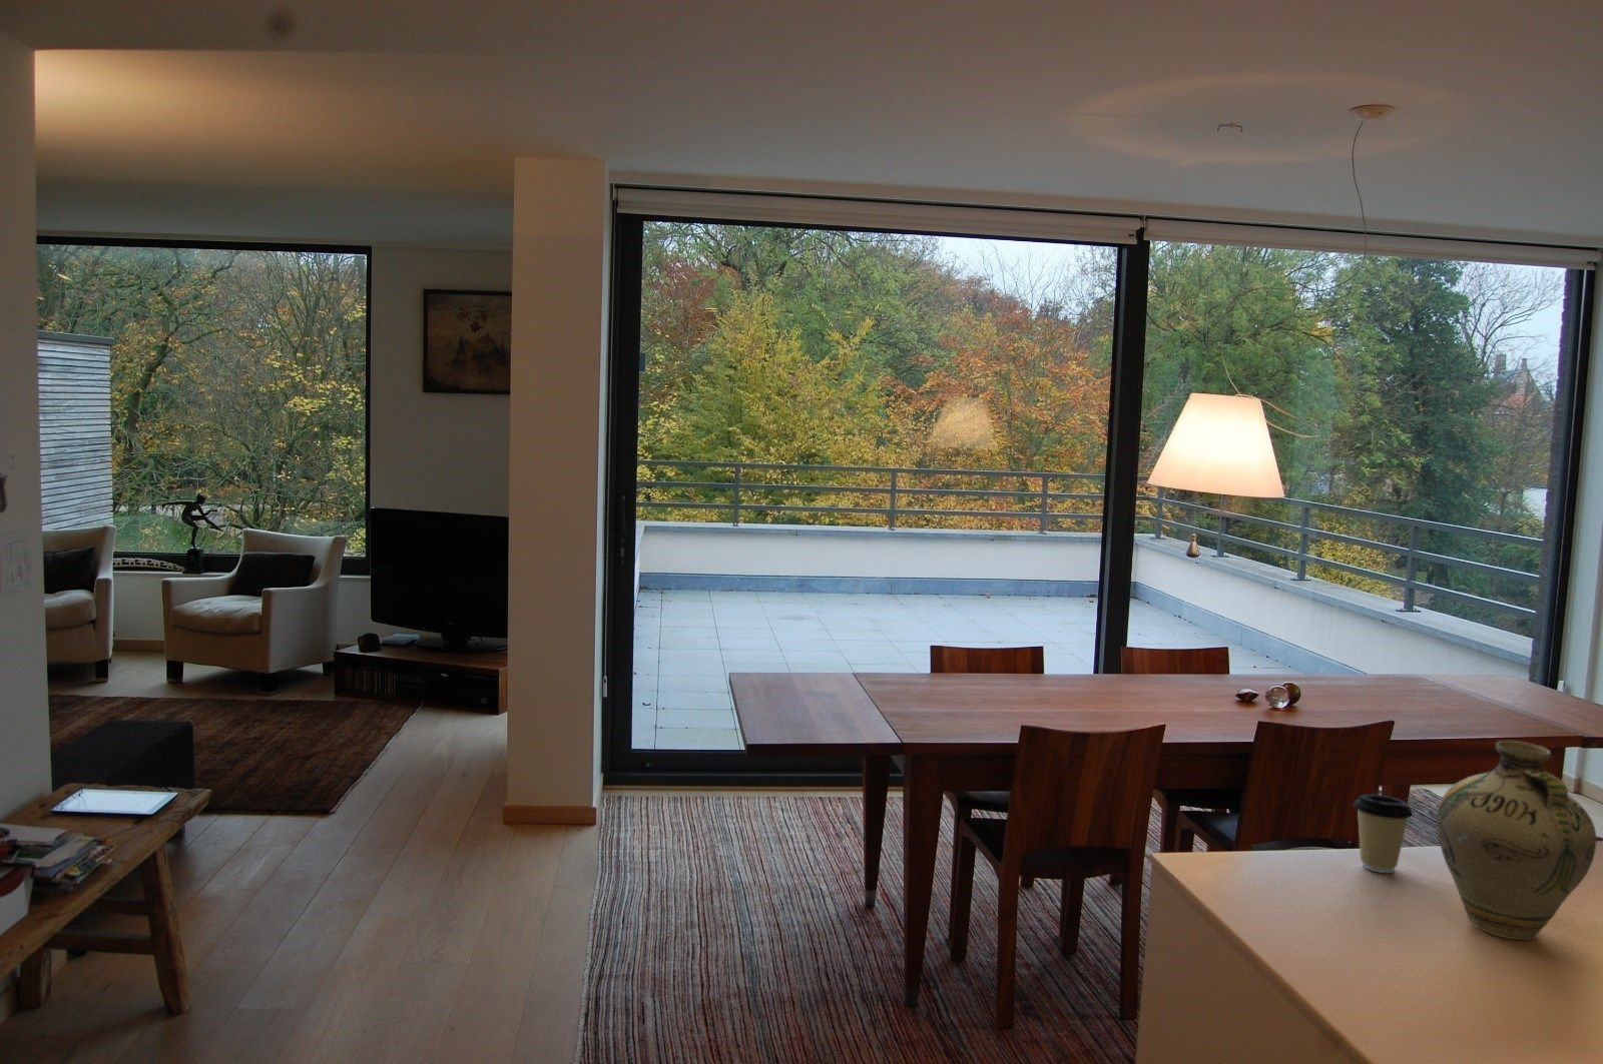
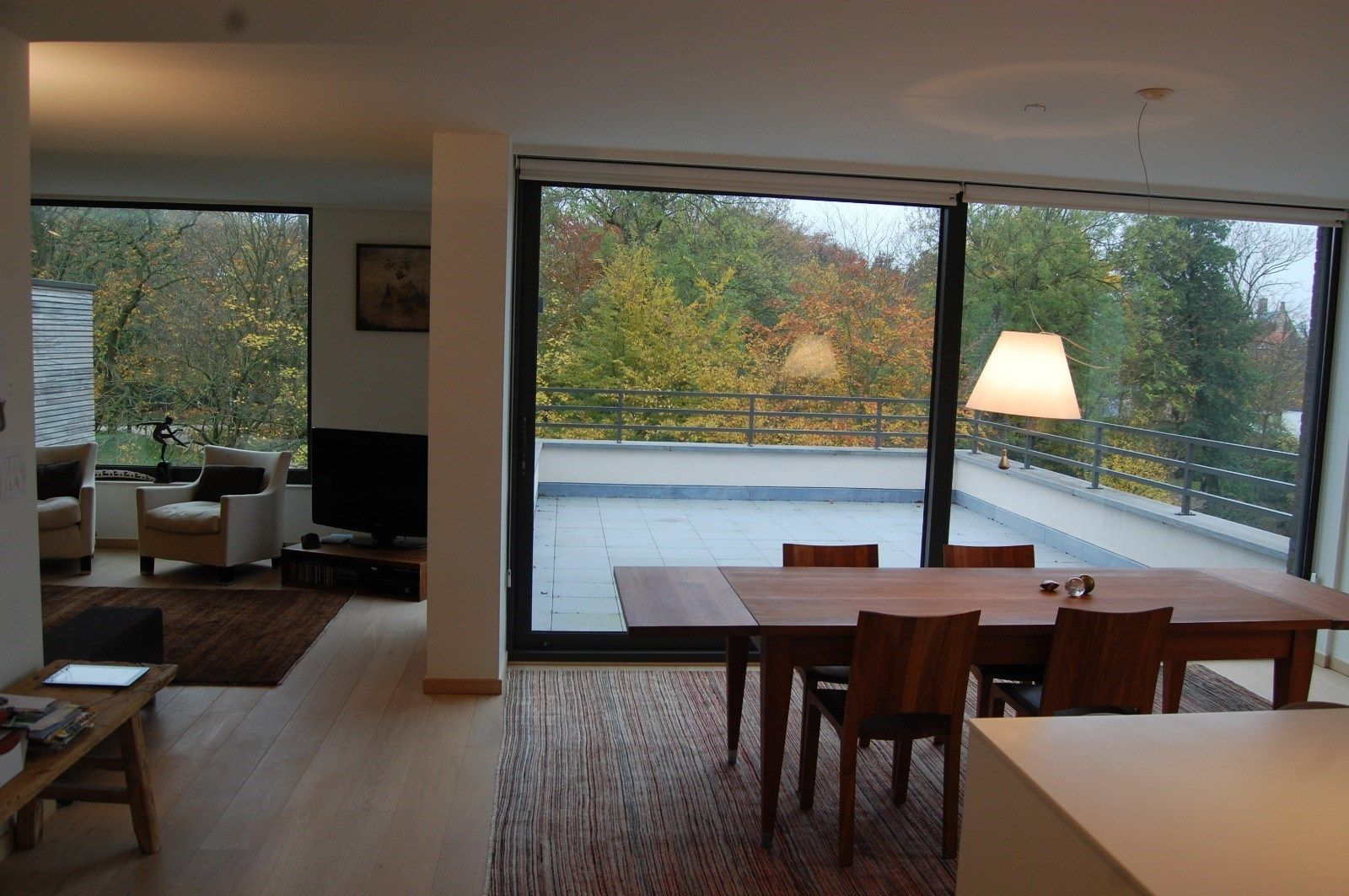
- coffee cup [1352,793,1414,874]
- jug [1435,740,1597,940]
